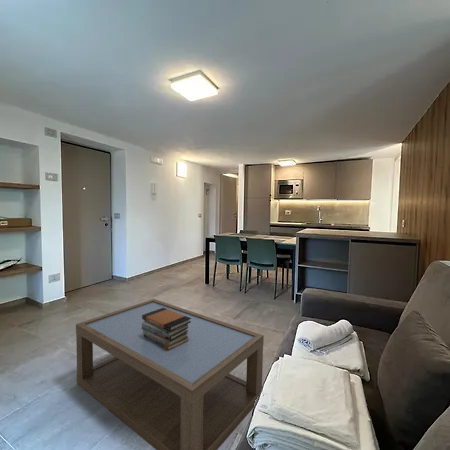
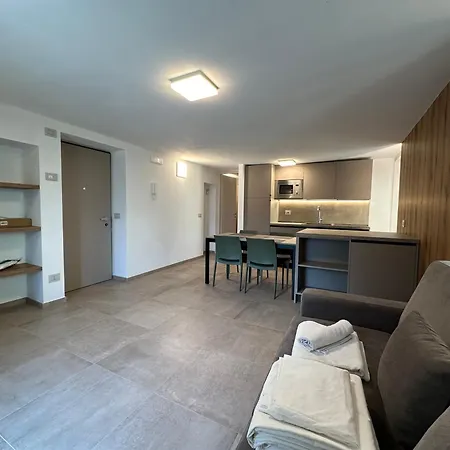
- coffee table [75,298,265,450]
- book stack [142,308,191,351]
